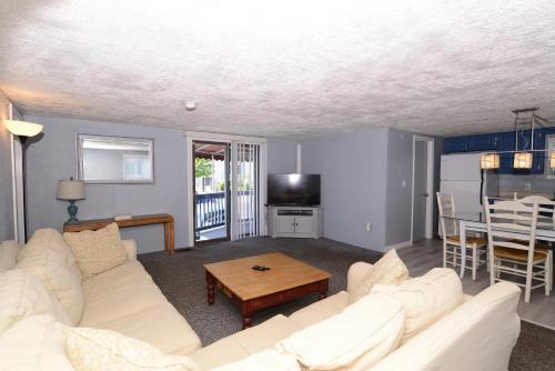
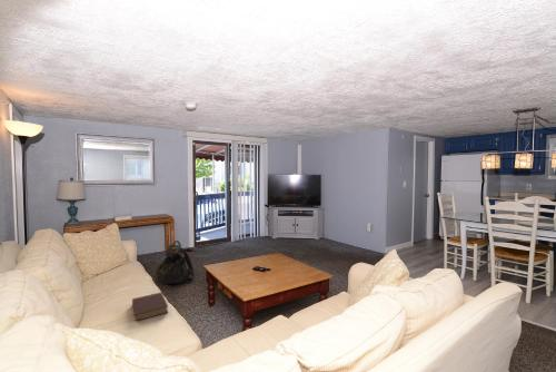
+ book [131,292,169,322]
+ backpack [153,239,196,285]
